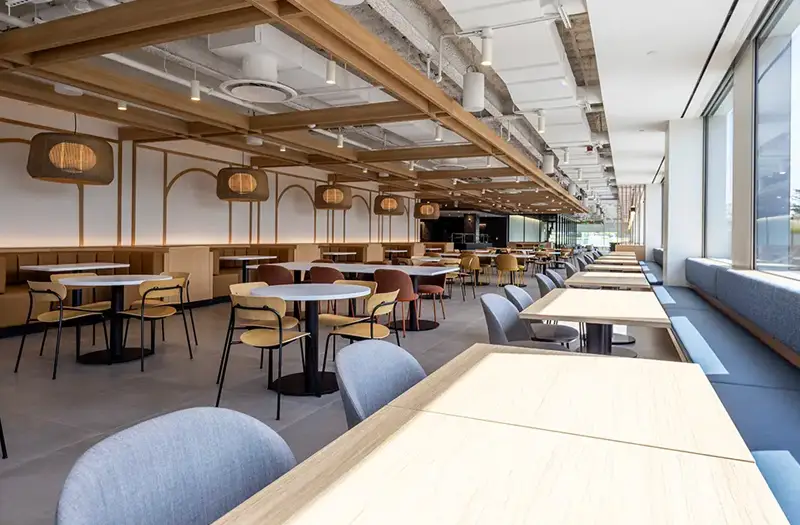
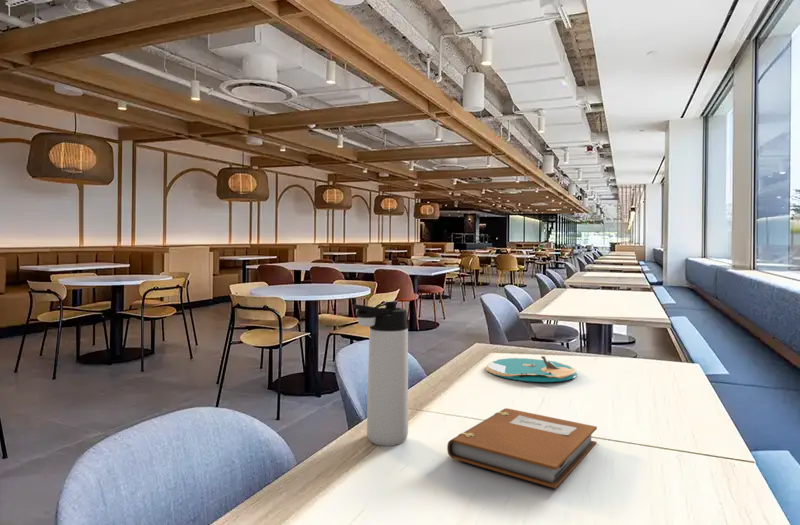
+ notebook [446,407,598,489]
+ plate [485,355,578,383]
+ thermos bottle [352,301,409,447]
